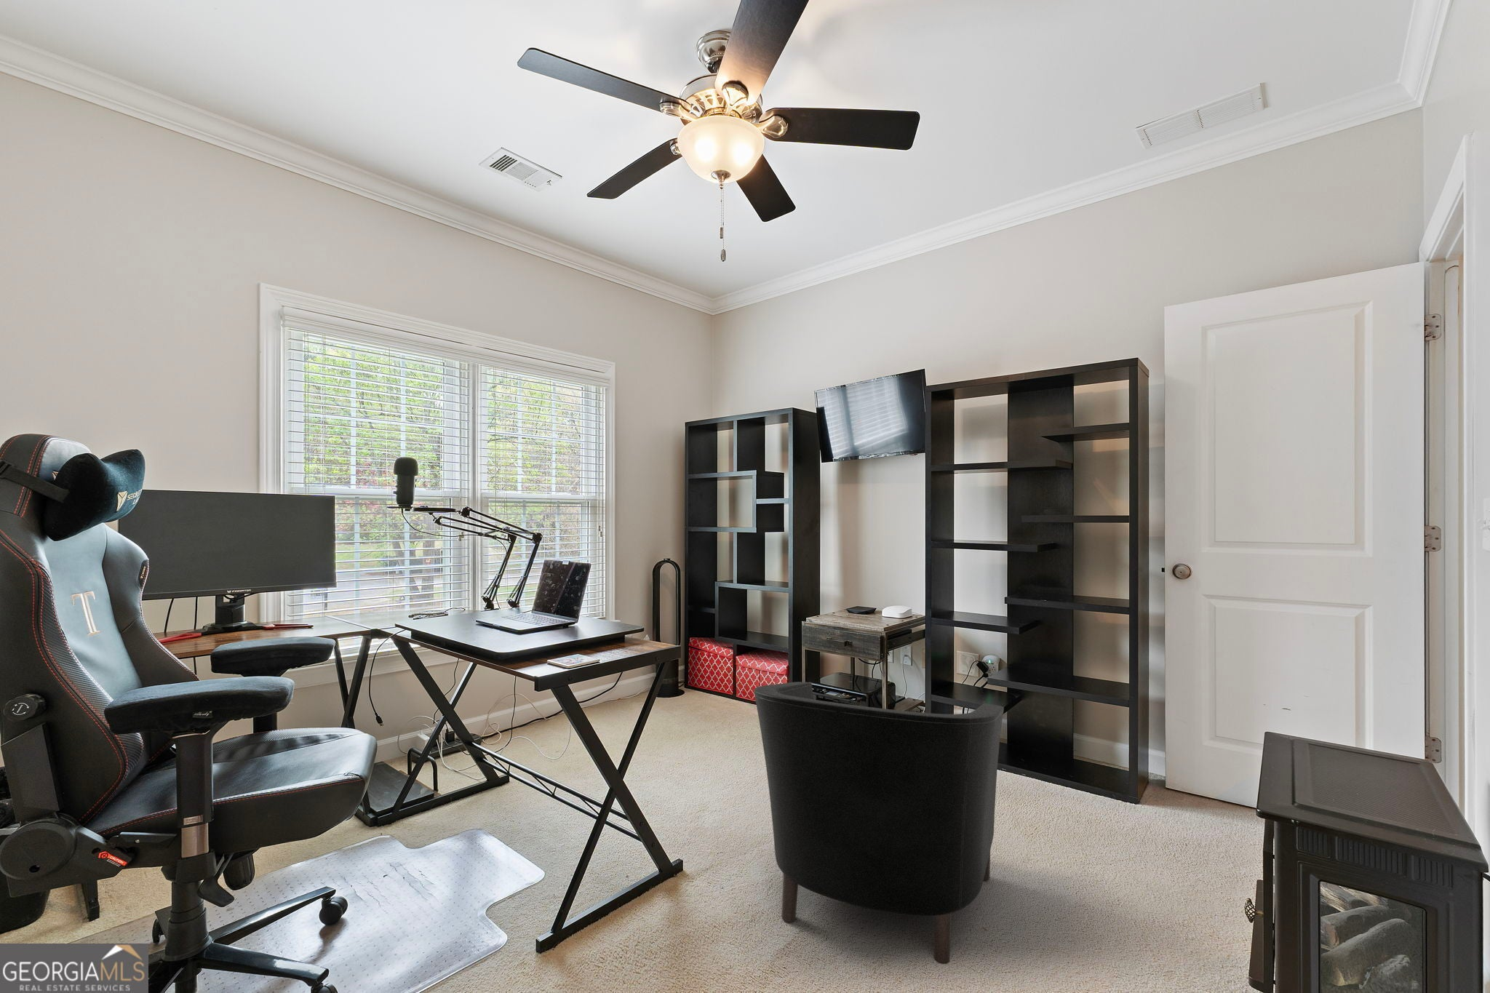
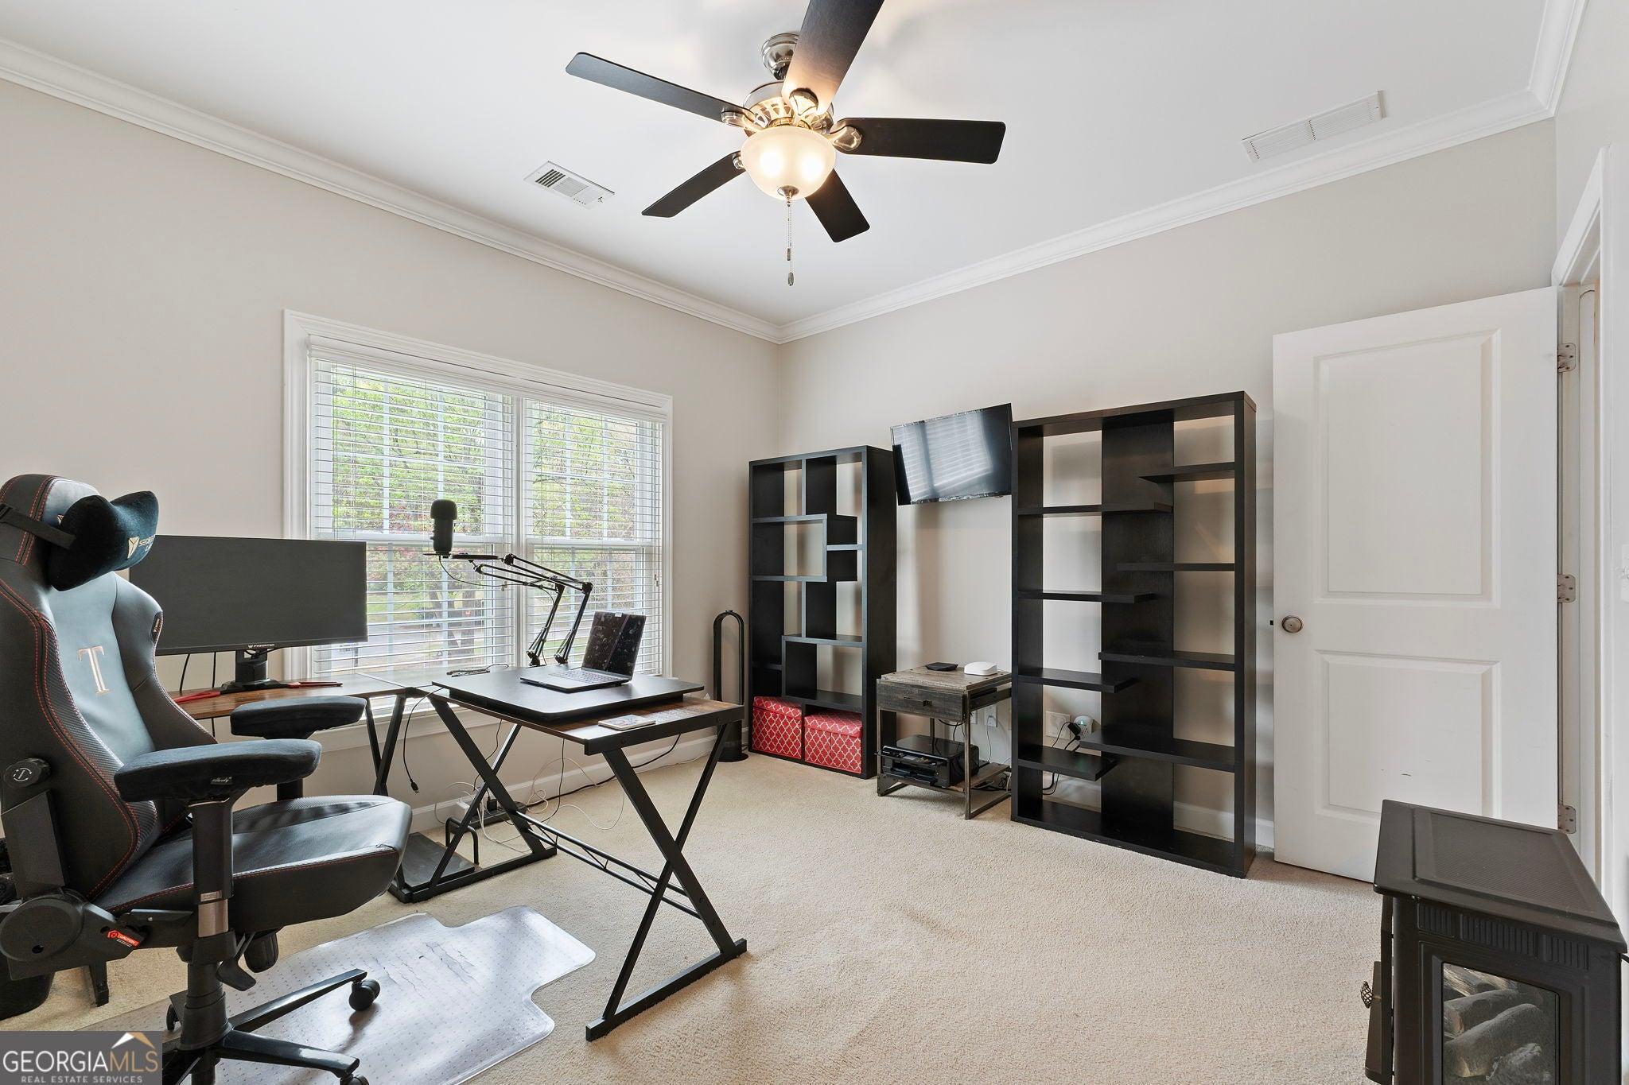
- armchair [753,680,1005,964]
